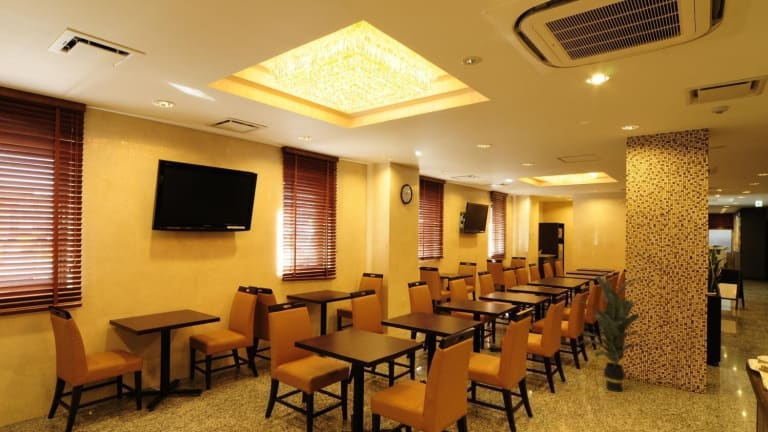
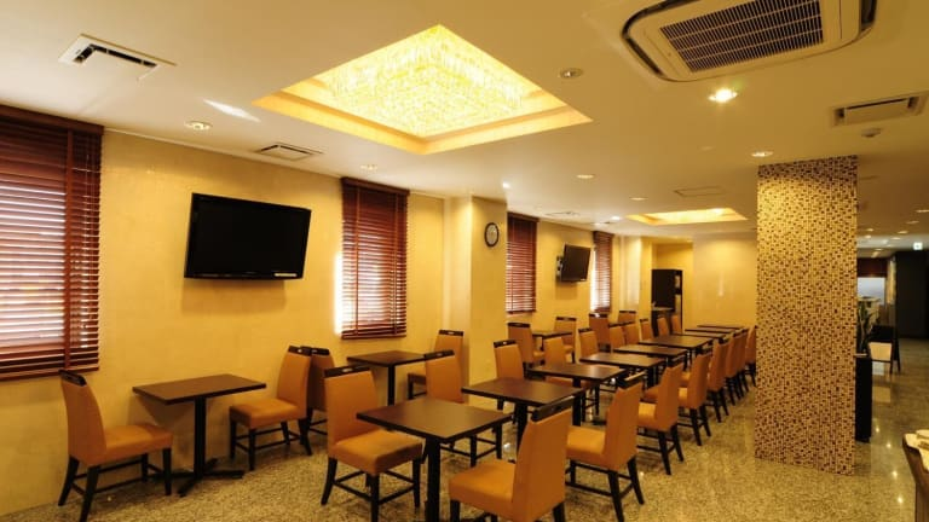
- indoor plant [570,269,649,393]
